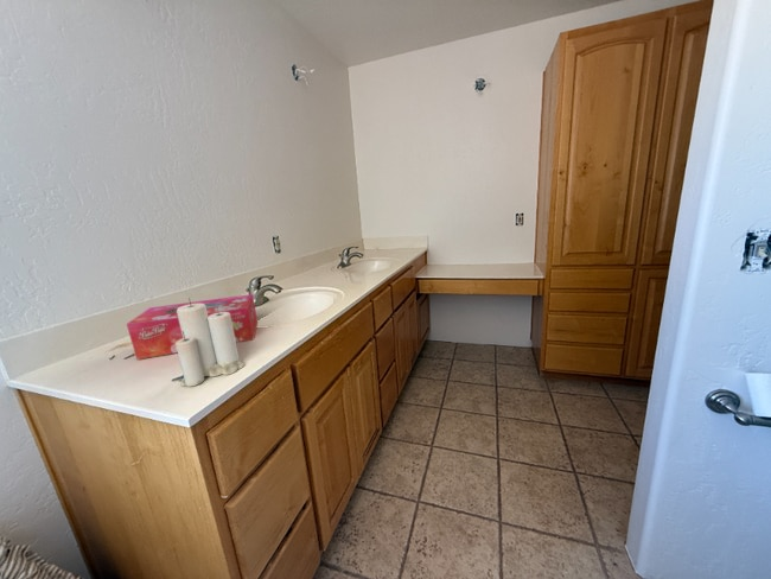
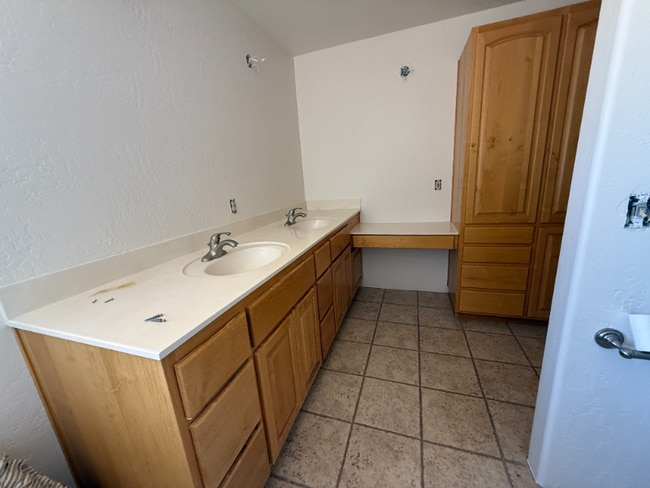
- tissue box [126,293,259,361]
- candle [176,297,246,387]
